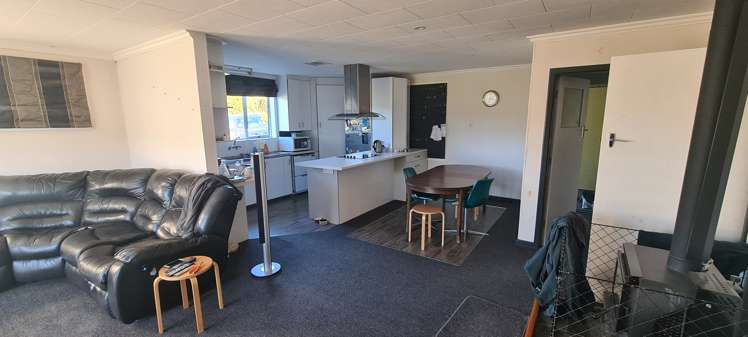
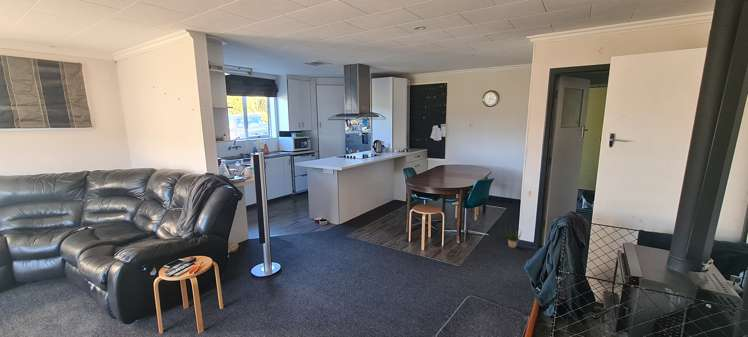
+ potted plant [504,227,522,249]
